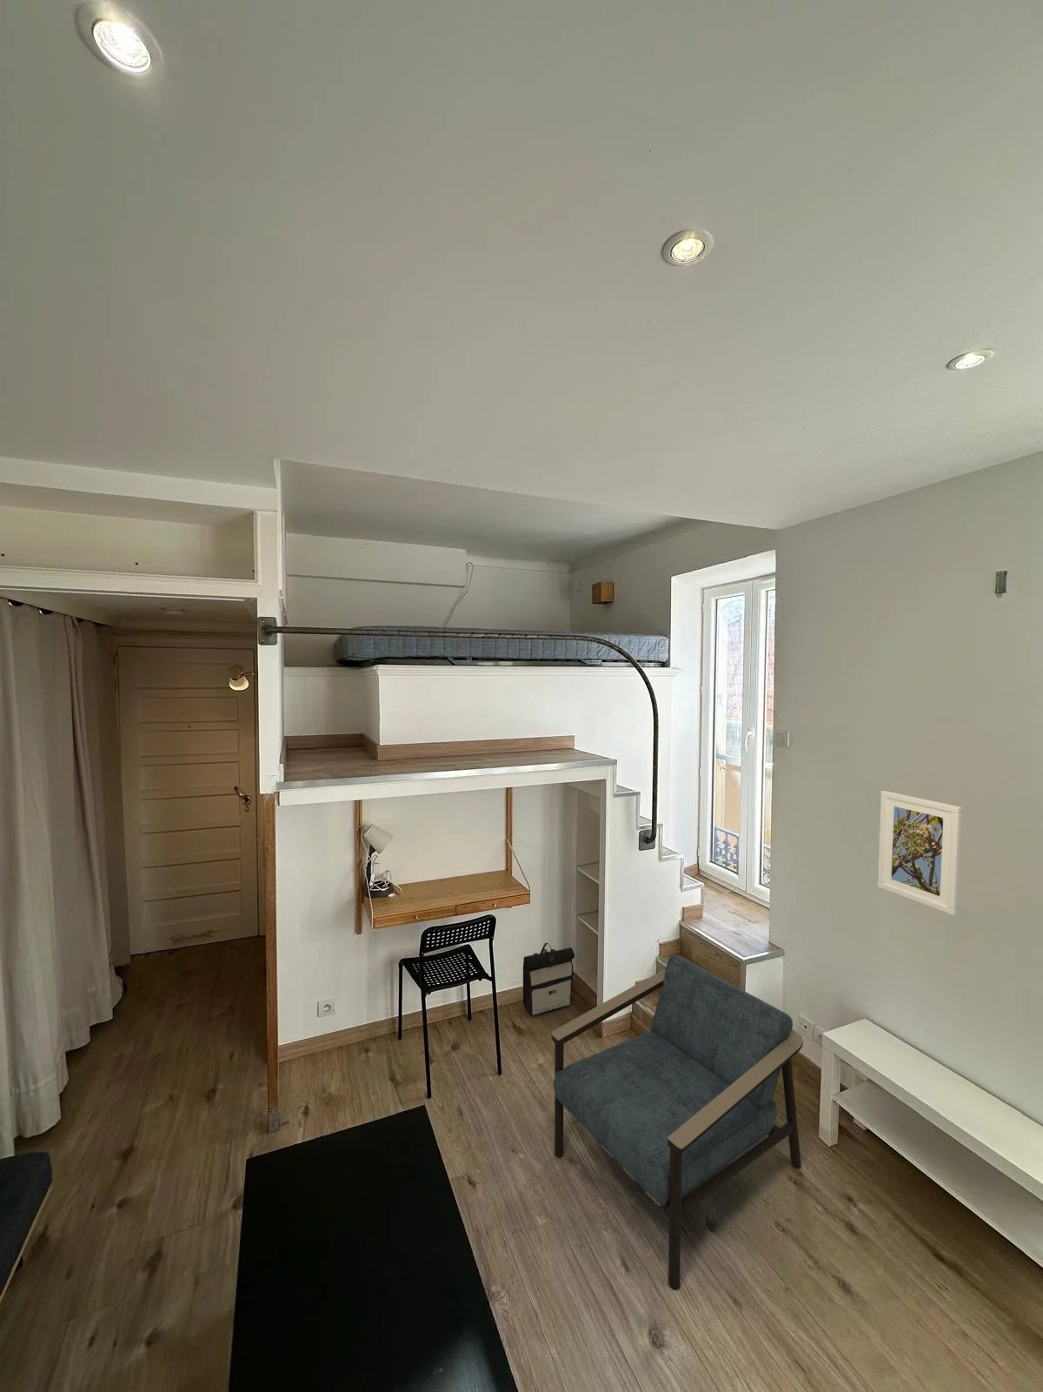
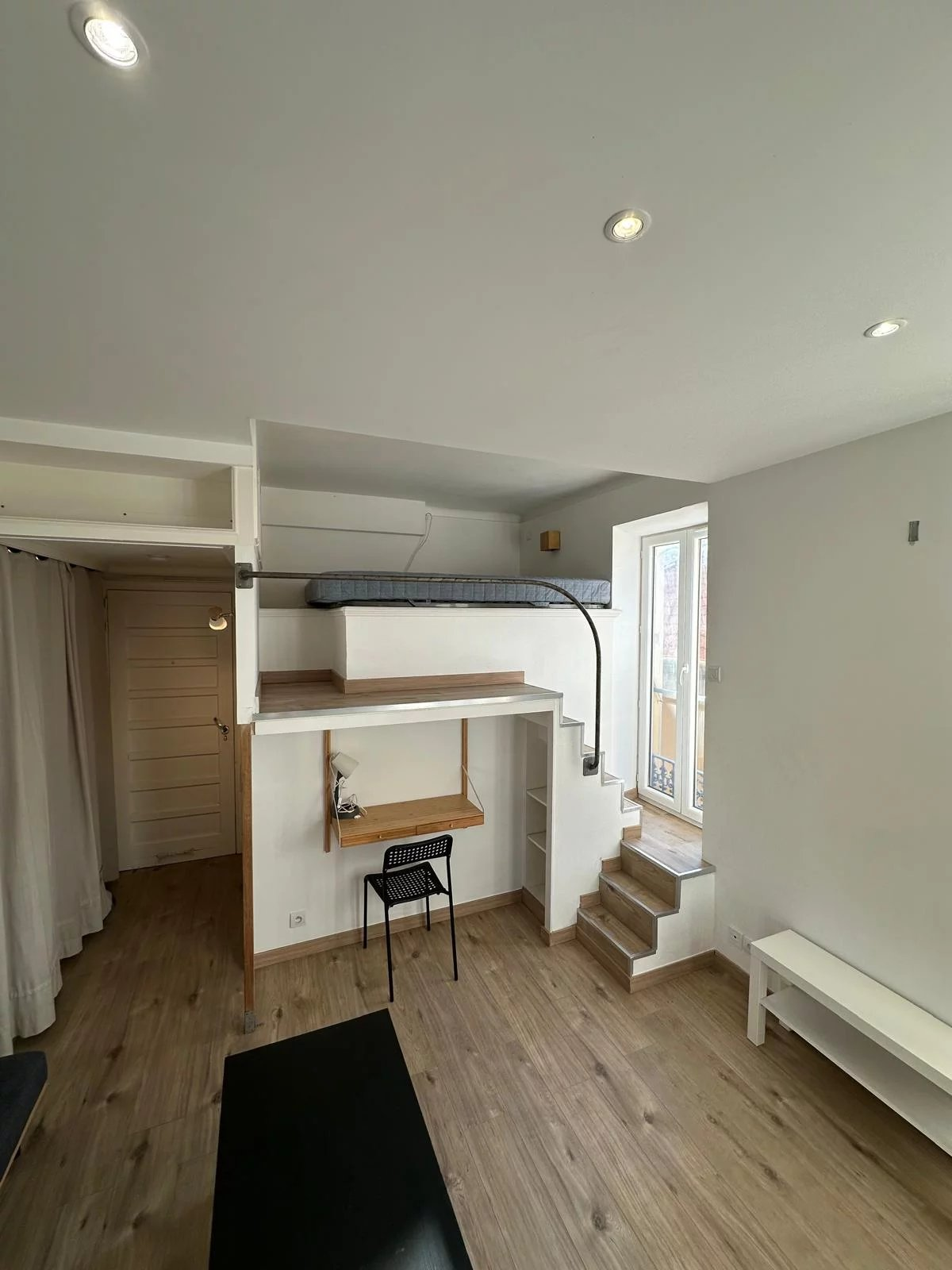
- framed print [876,790,963,916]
- backpack [523,943,575,1017]
- armchair [550,955,804,1291]
